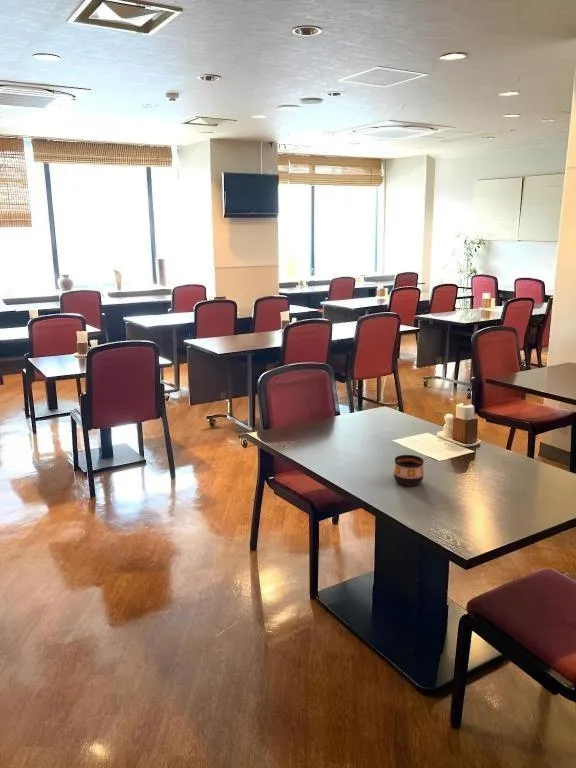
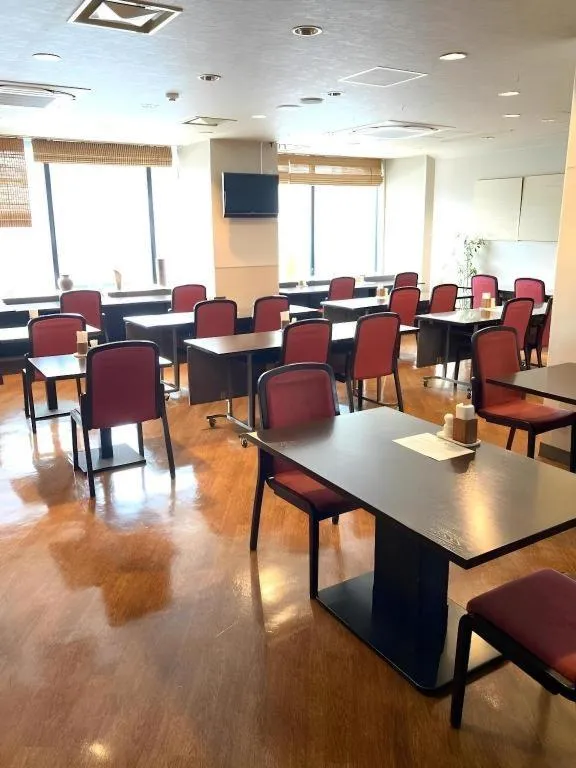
- cup [393,454,425,487]
